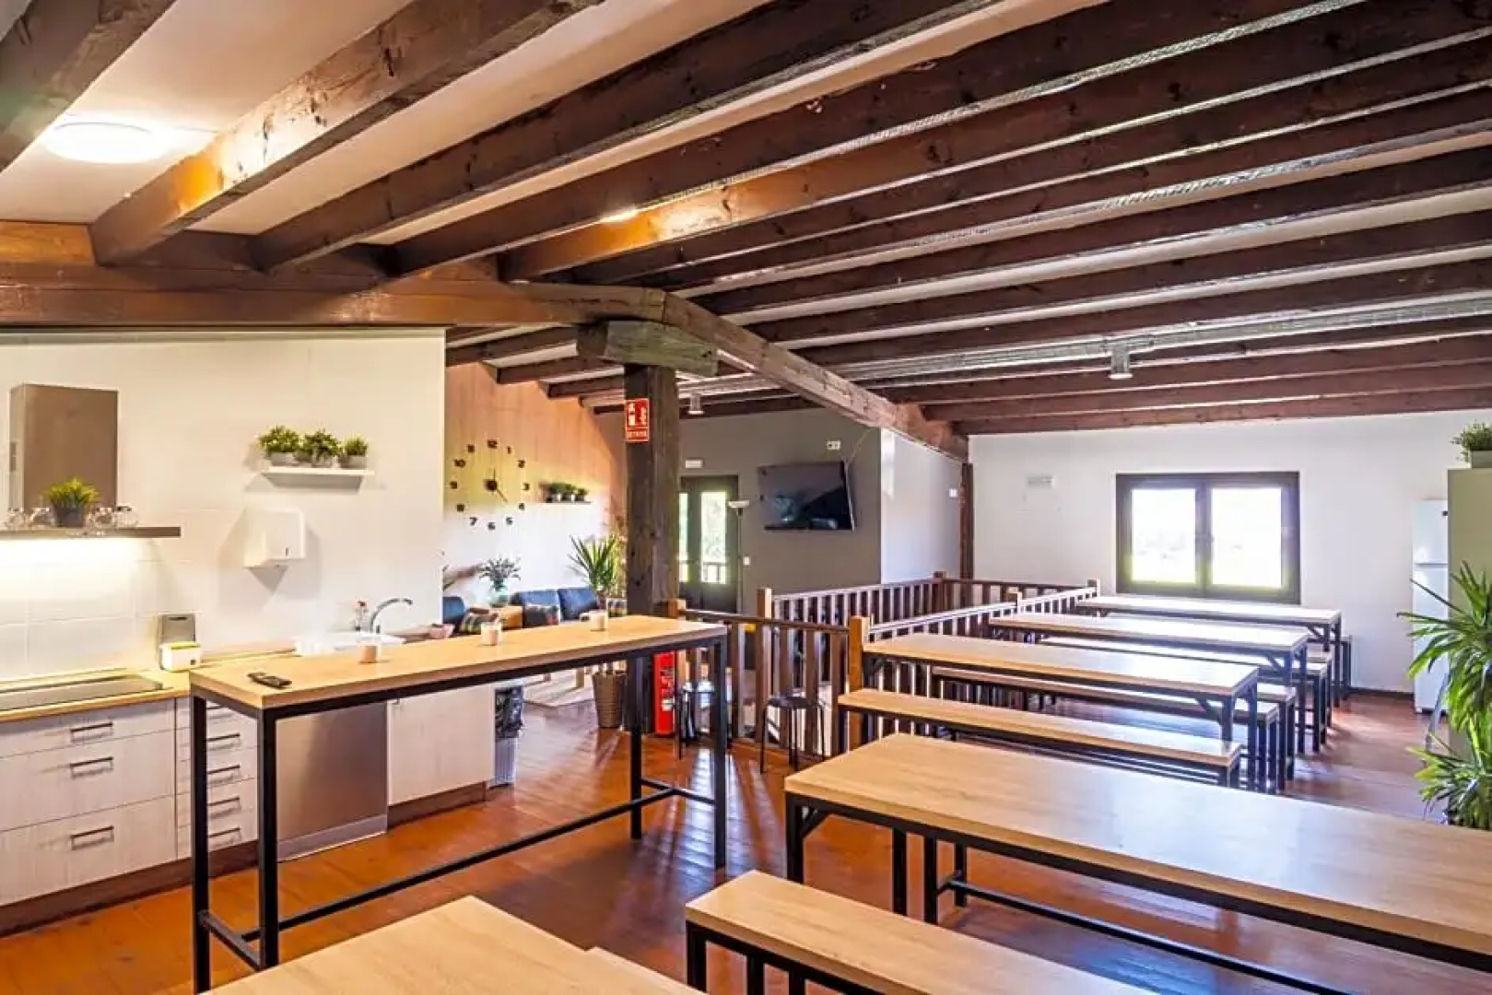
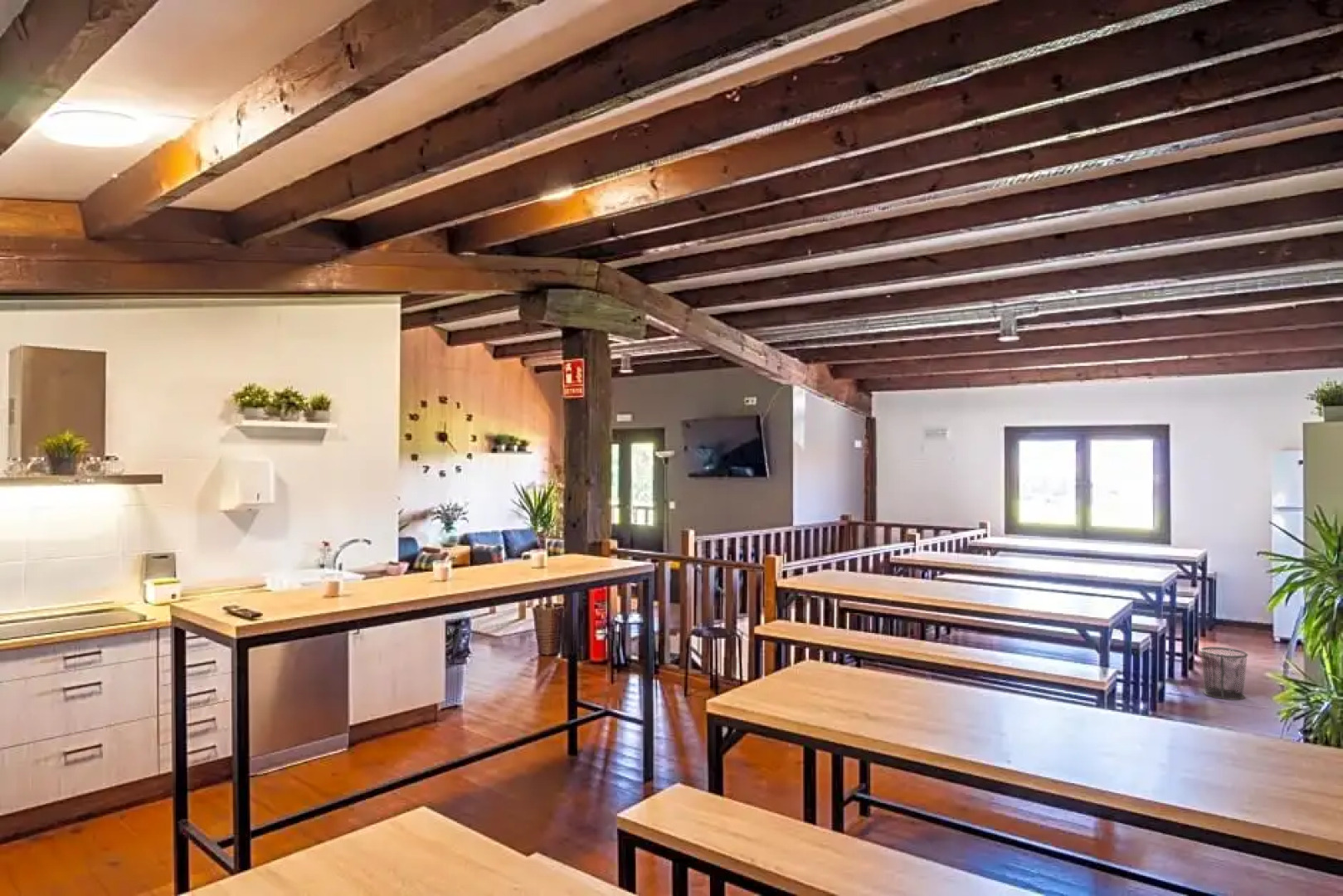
+ waste bin [1199,646,1249,701]
